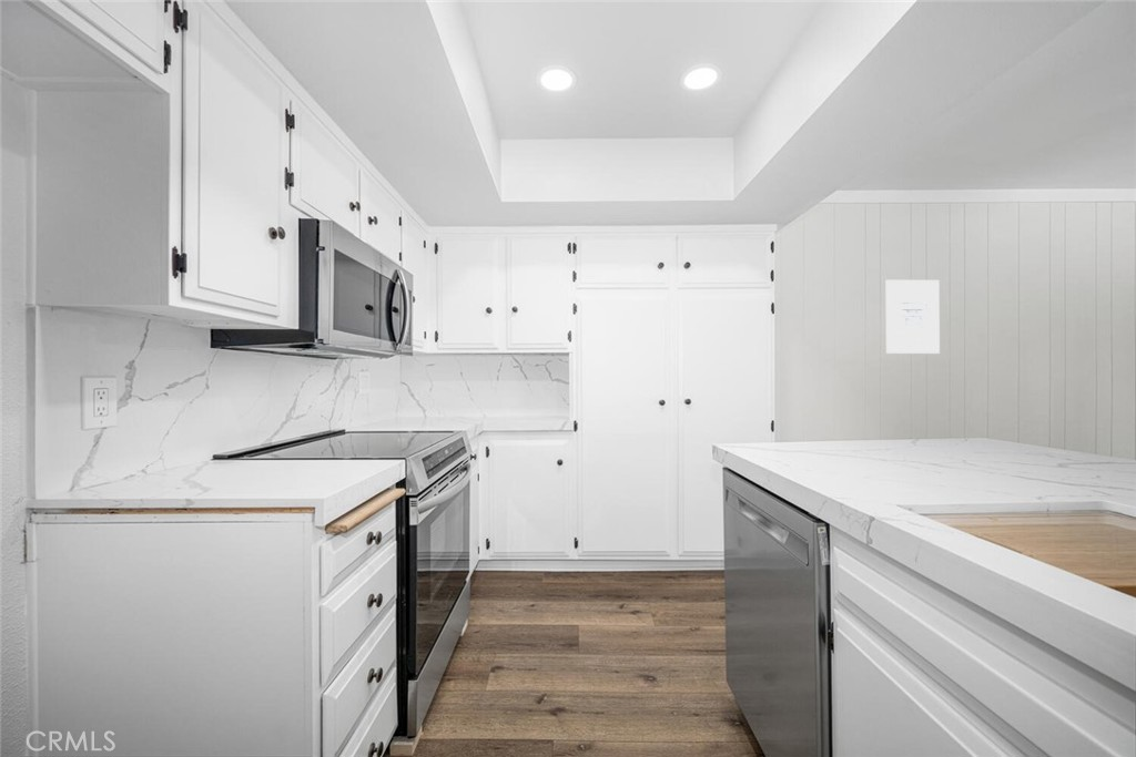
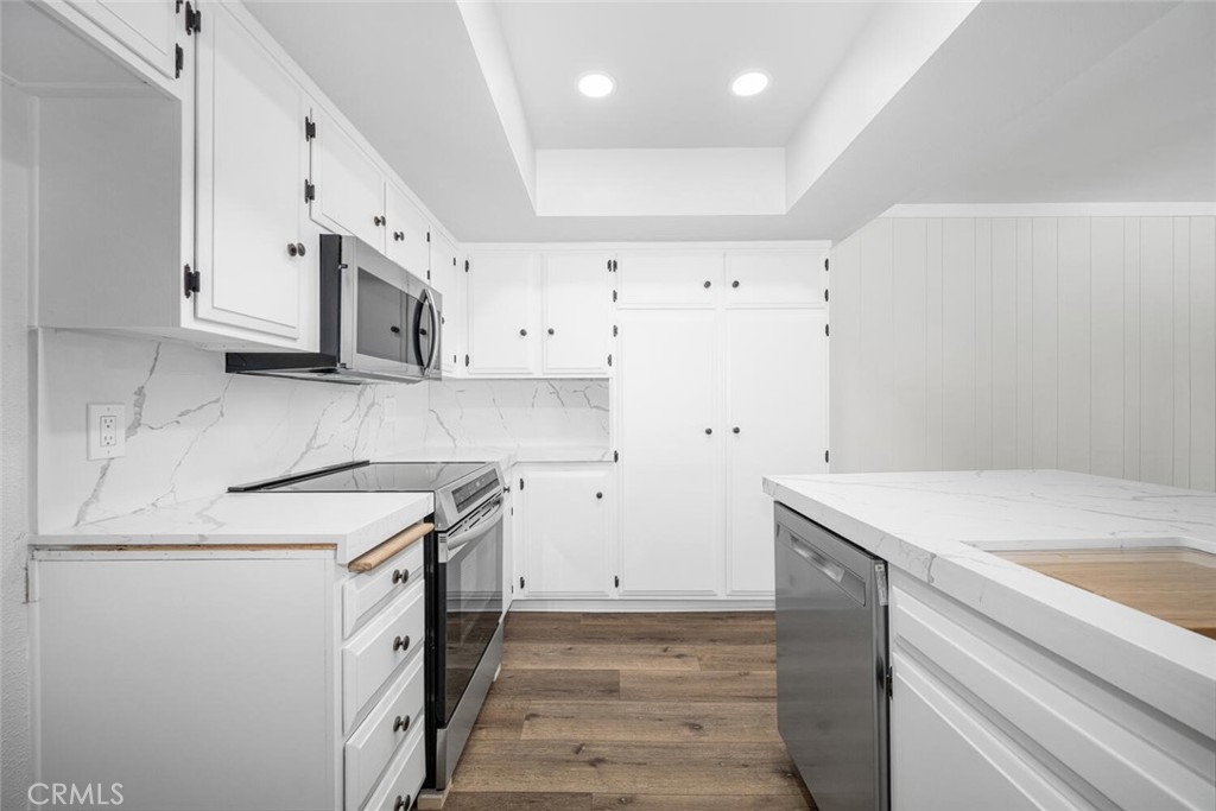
- wall art [885,279,941,355]
